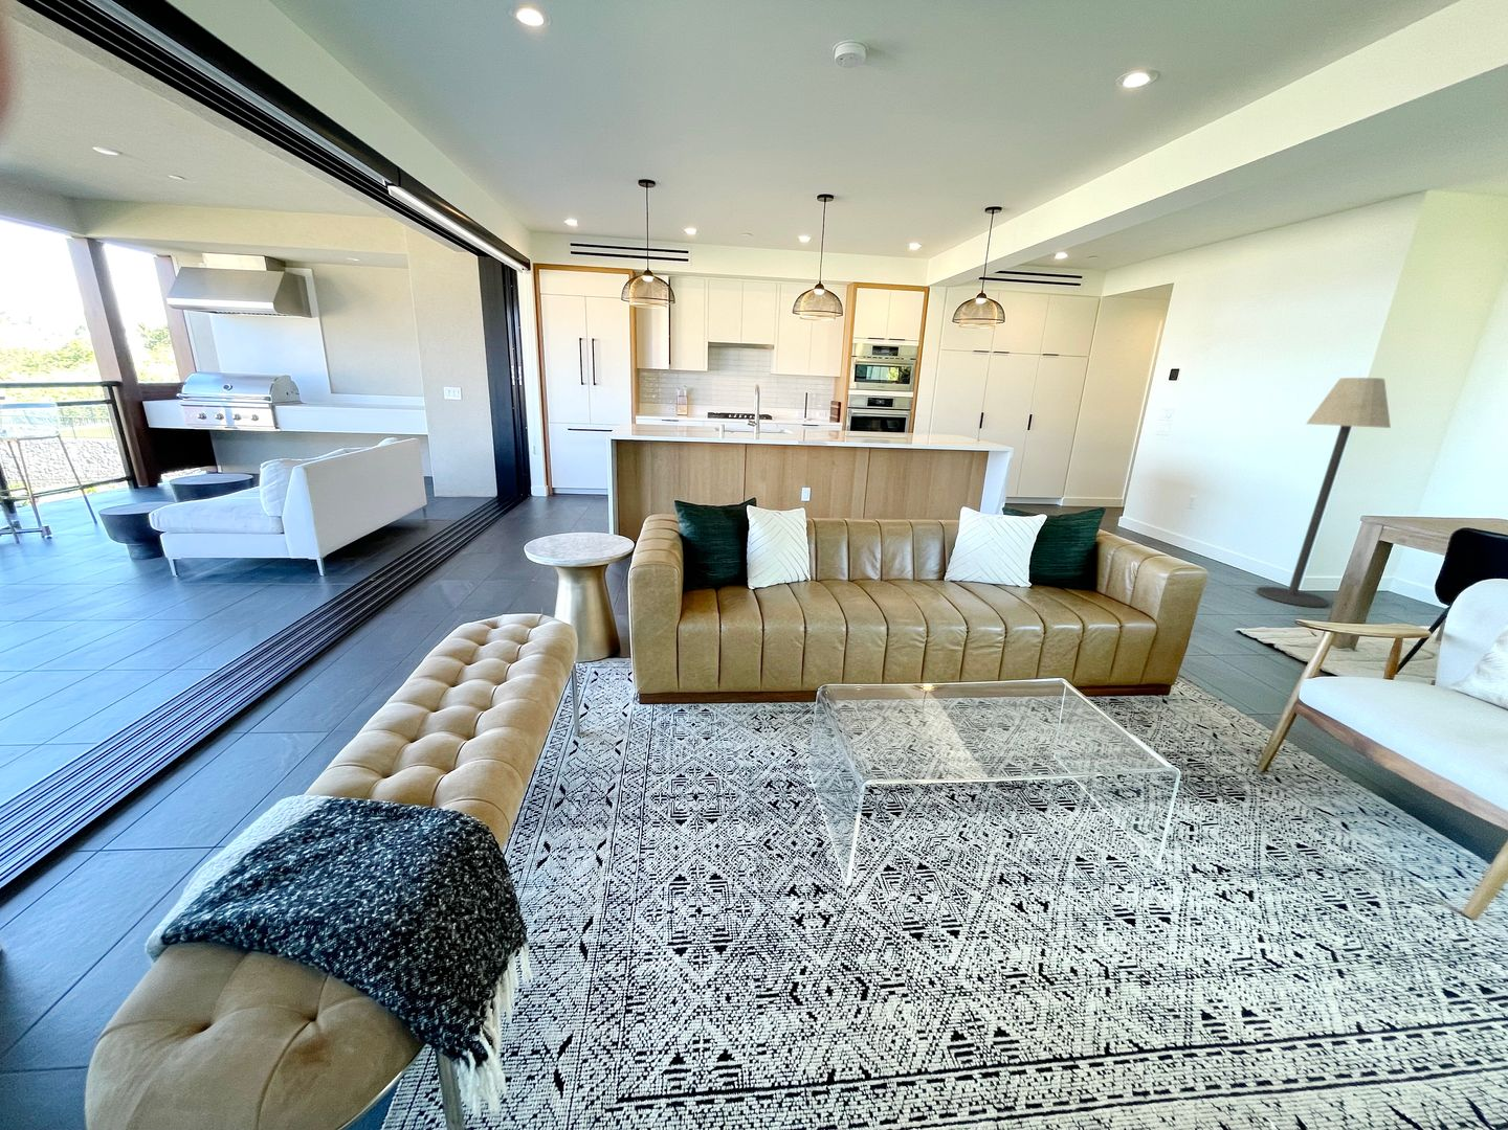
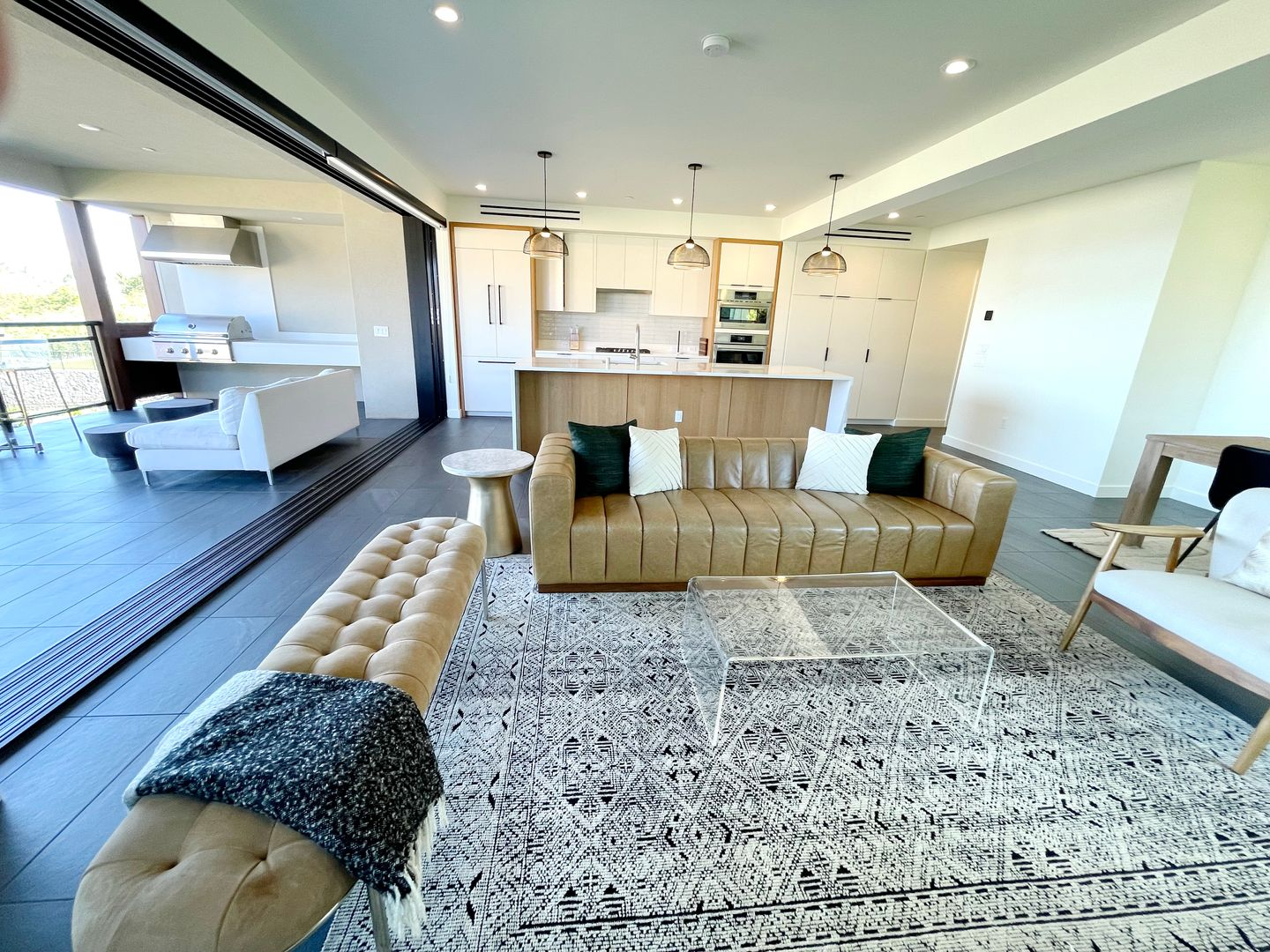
- floor lamp [1255,376,1392,608]
